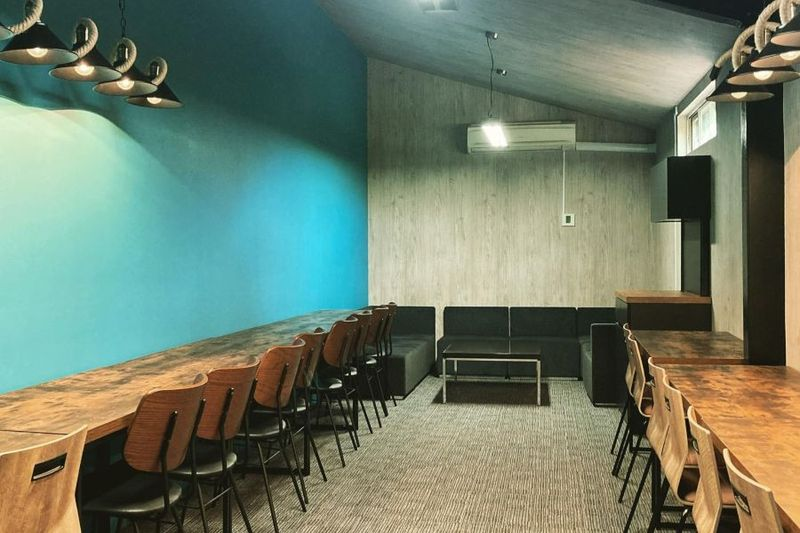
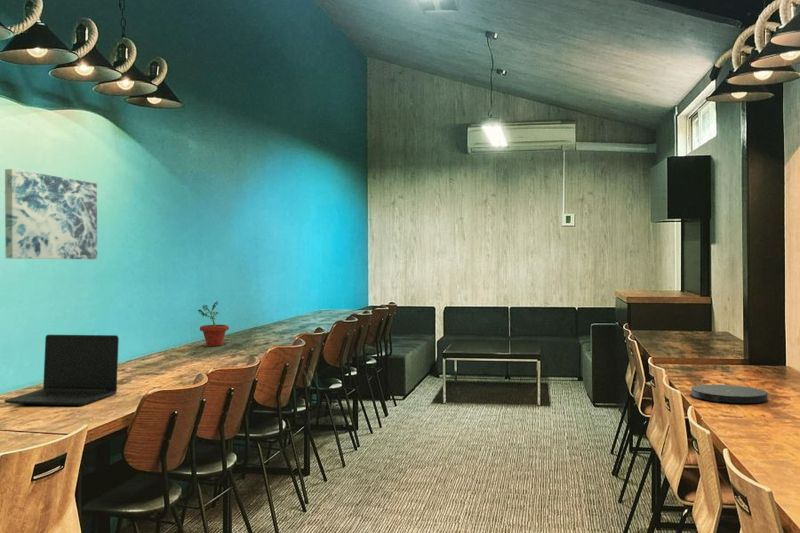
+ laptop [3,334,120,407]
+ wall art [4,168,98,260]
+ plate [690,384,768,404]
+ potted plant [197,300,230,347]
